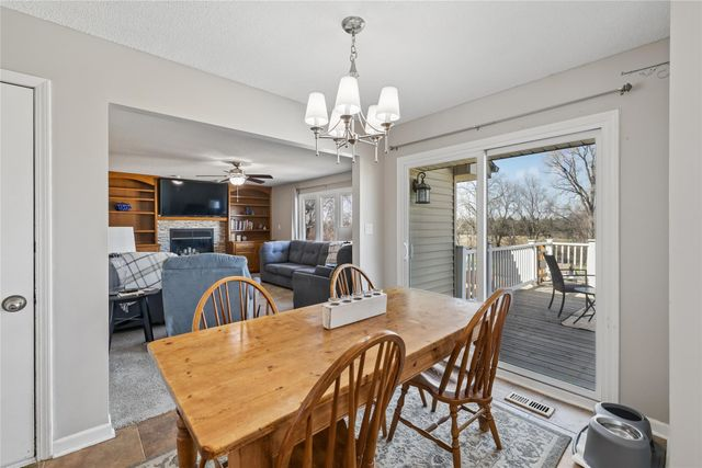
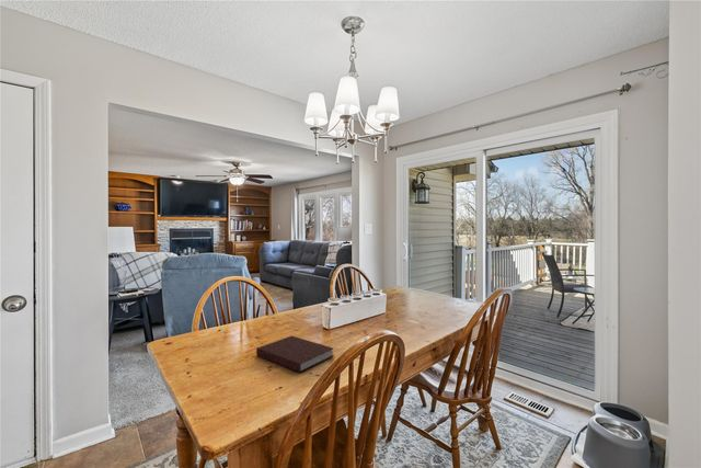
+ notebook [255,334,335,374]
